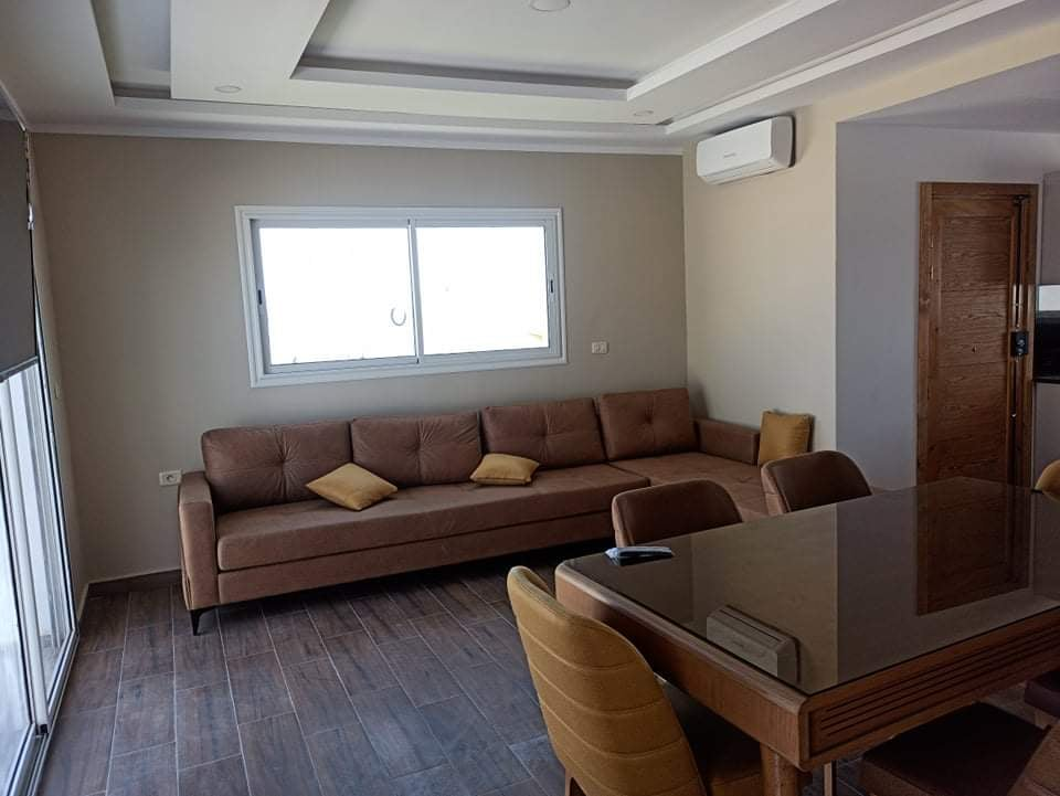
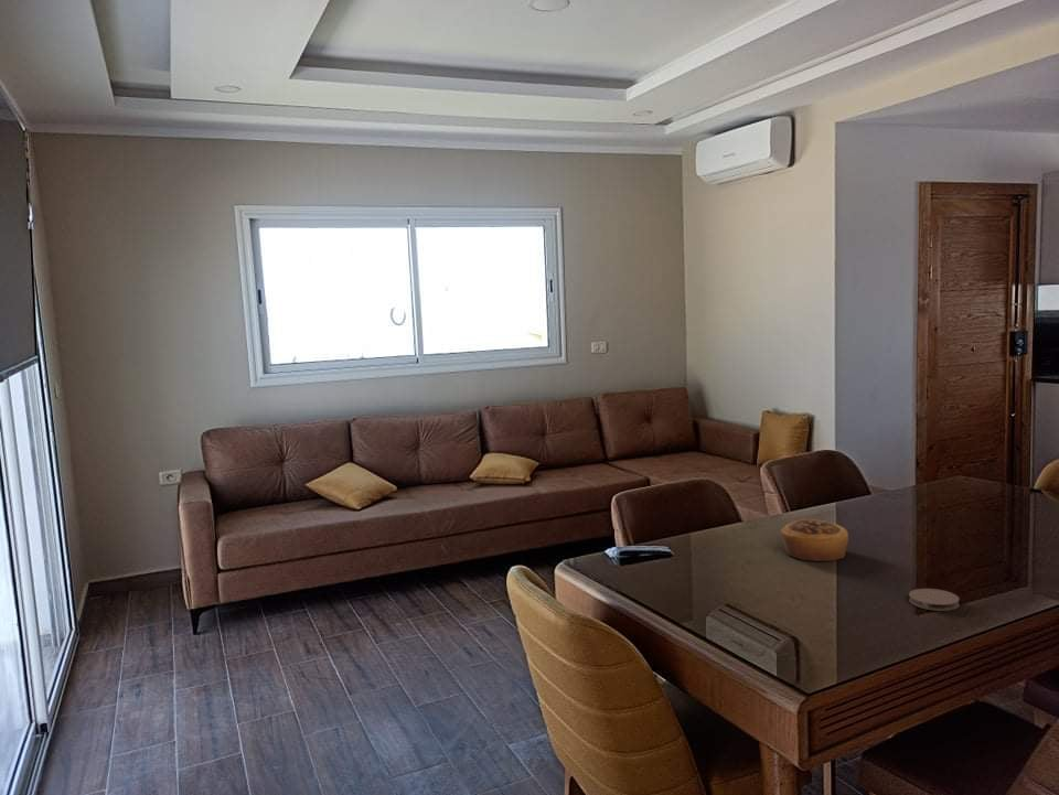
+ pastry [780,518,849,562]
+ coaster [908,588,961,612]
